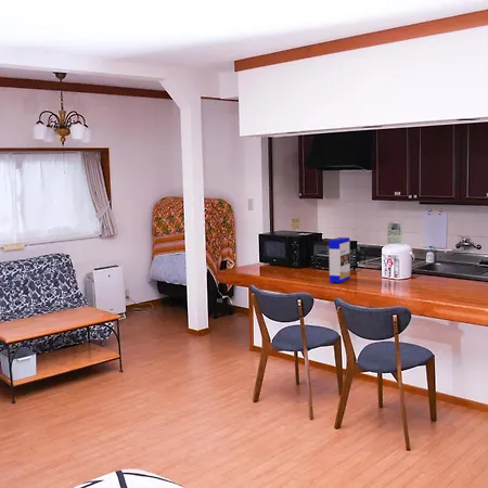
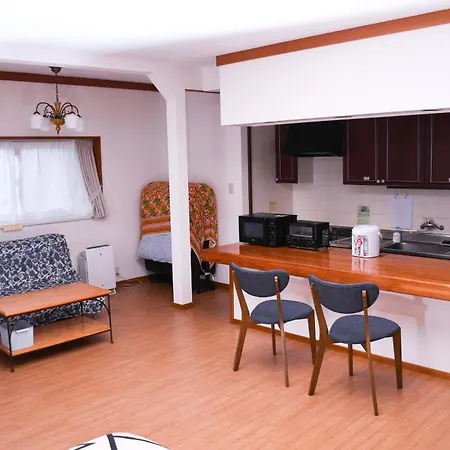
- cereal box [328,236,351,284]
